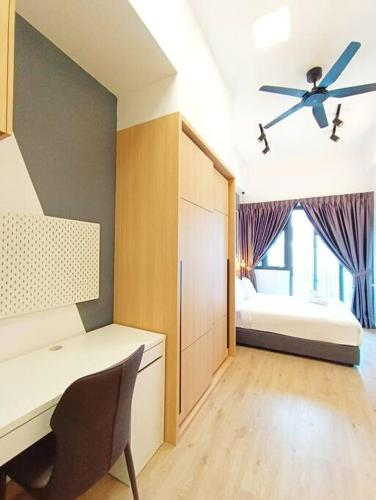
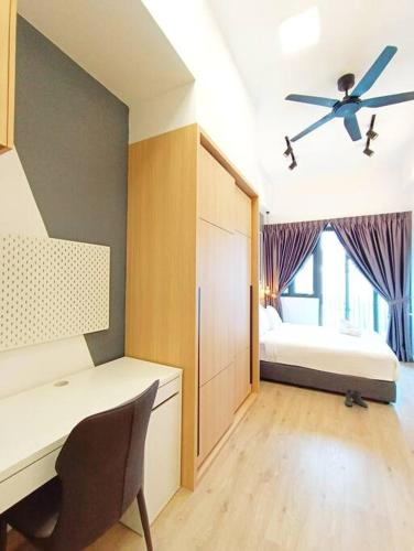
+ boots [344,388,369,409]
